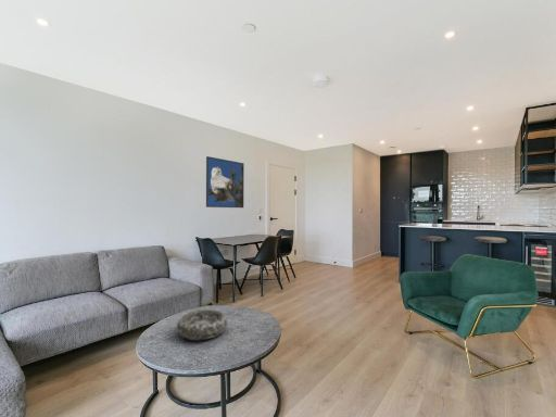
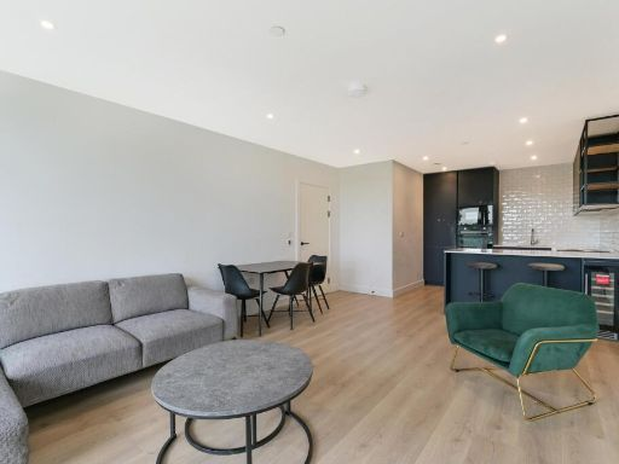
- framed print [205,155,245,208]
- decorative bowl [176,308,228,341]
